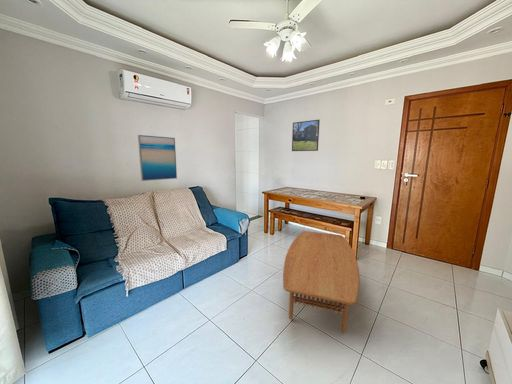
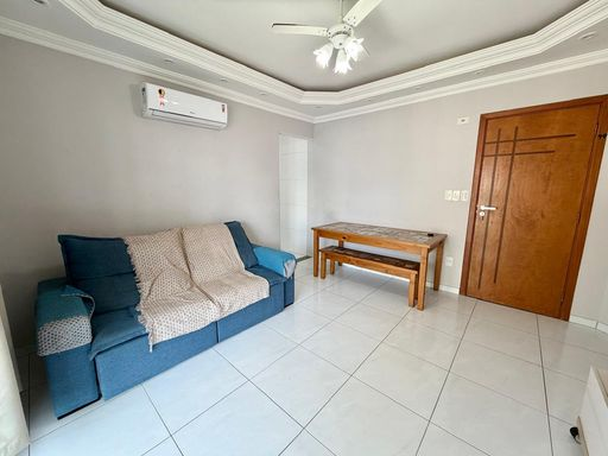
- coffee table [282,230,360,334]
- wall art [137,134,178,182]
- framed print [291,119,321,152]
